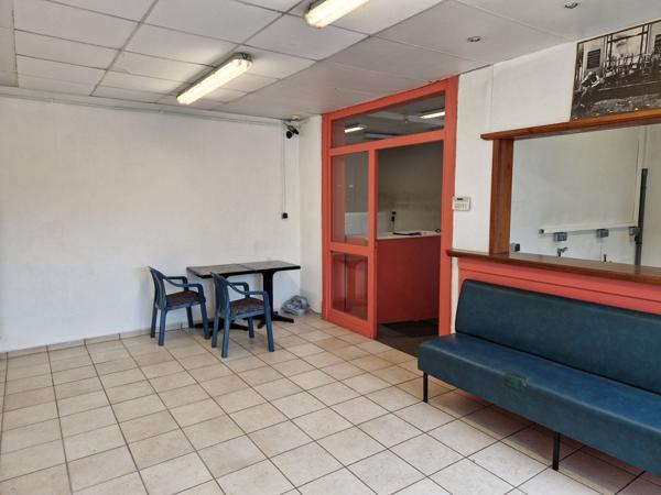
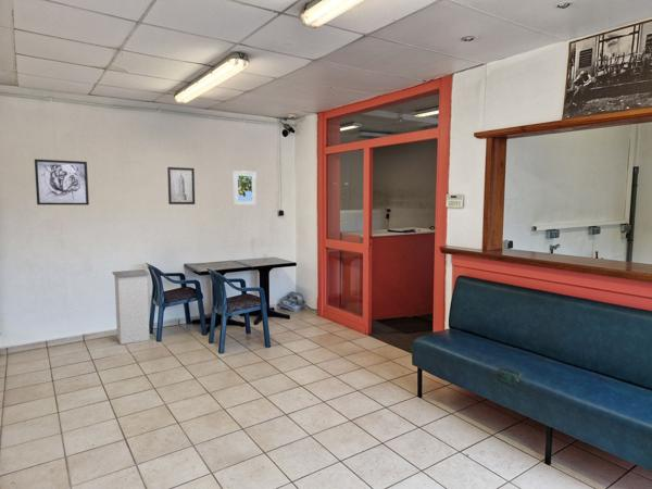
+ wall art [166,166,196,205]
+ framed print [231,170,258,206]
+ trash can [111,268,151,346]
+ wall art [34,159,90,206]
